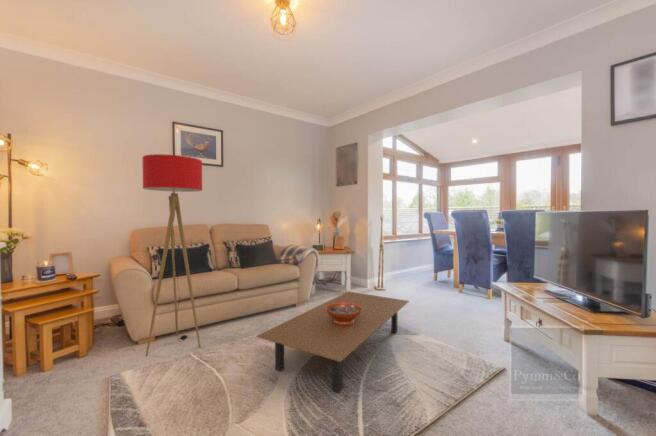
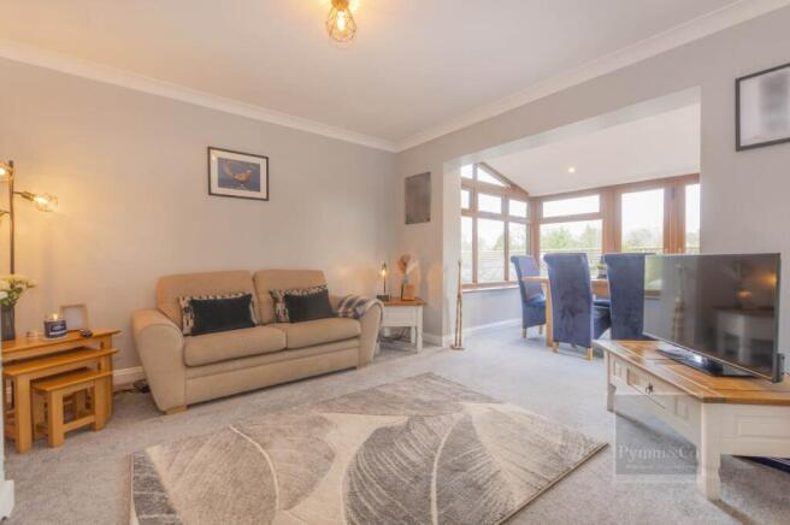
- floor lamp [141,153,203,357]
- coffee table [255,290,410,394]
- decorative bowl [325,302,362,324]
